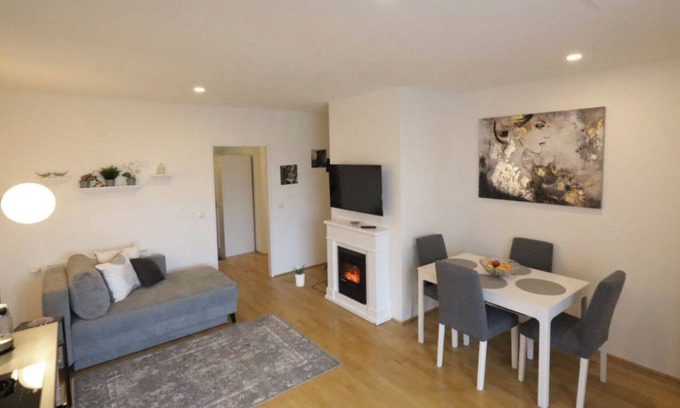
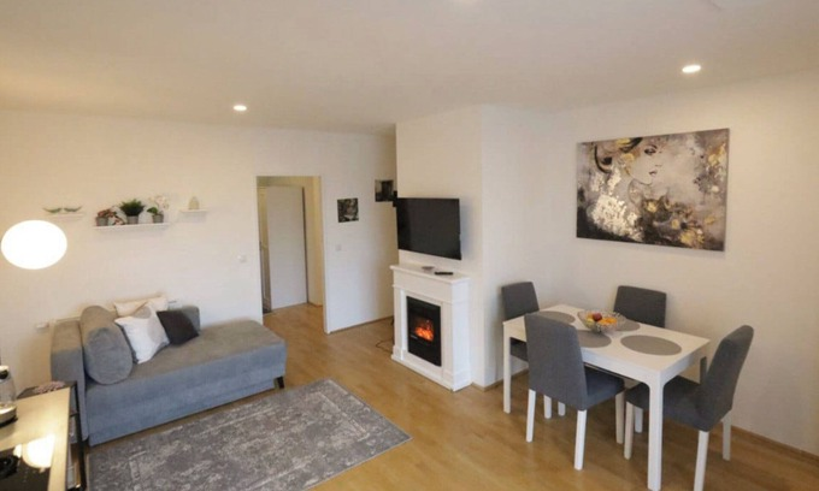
- potted plant [291,263,311,288]
